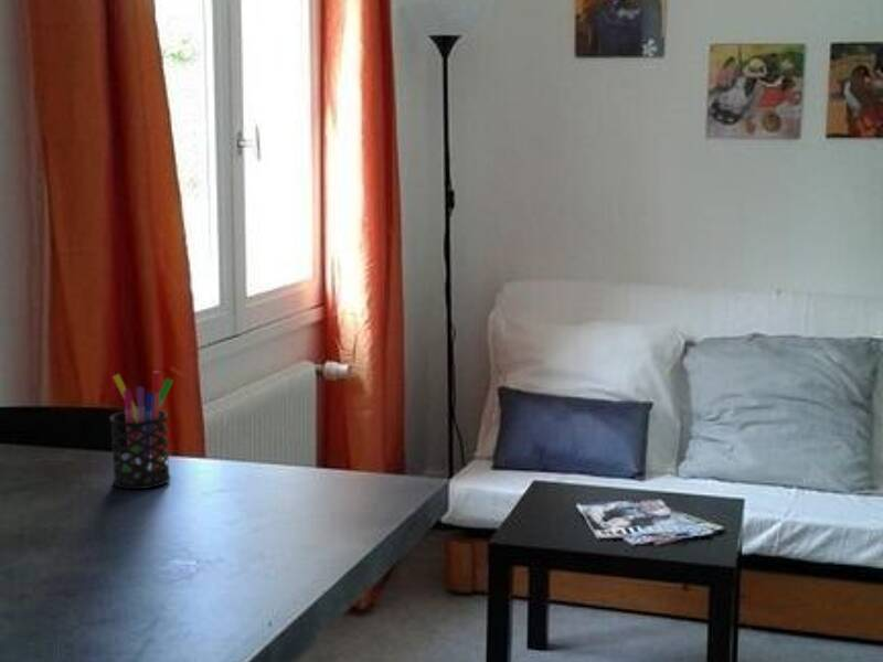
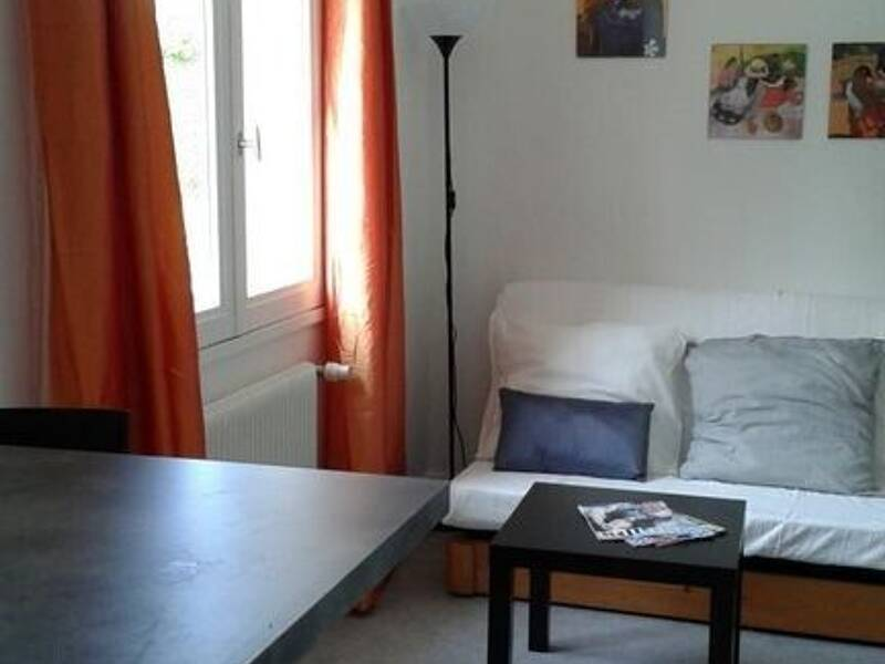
- pen holder [108,370,173,490]
